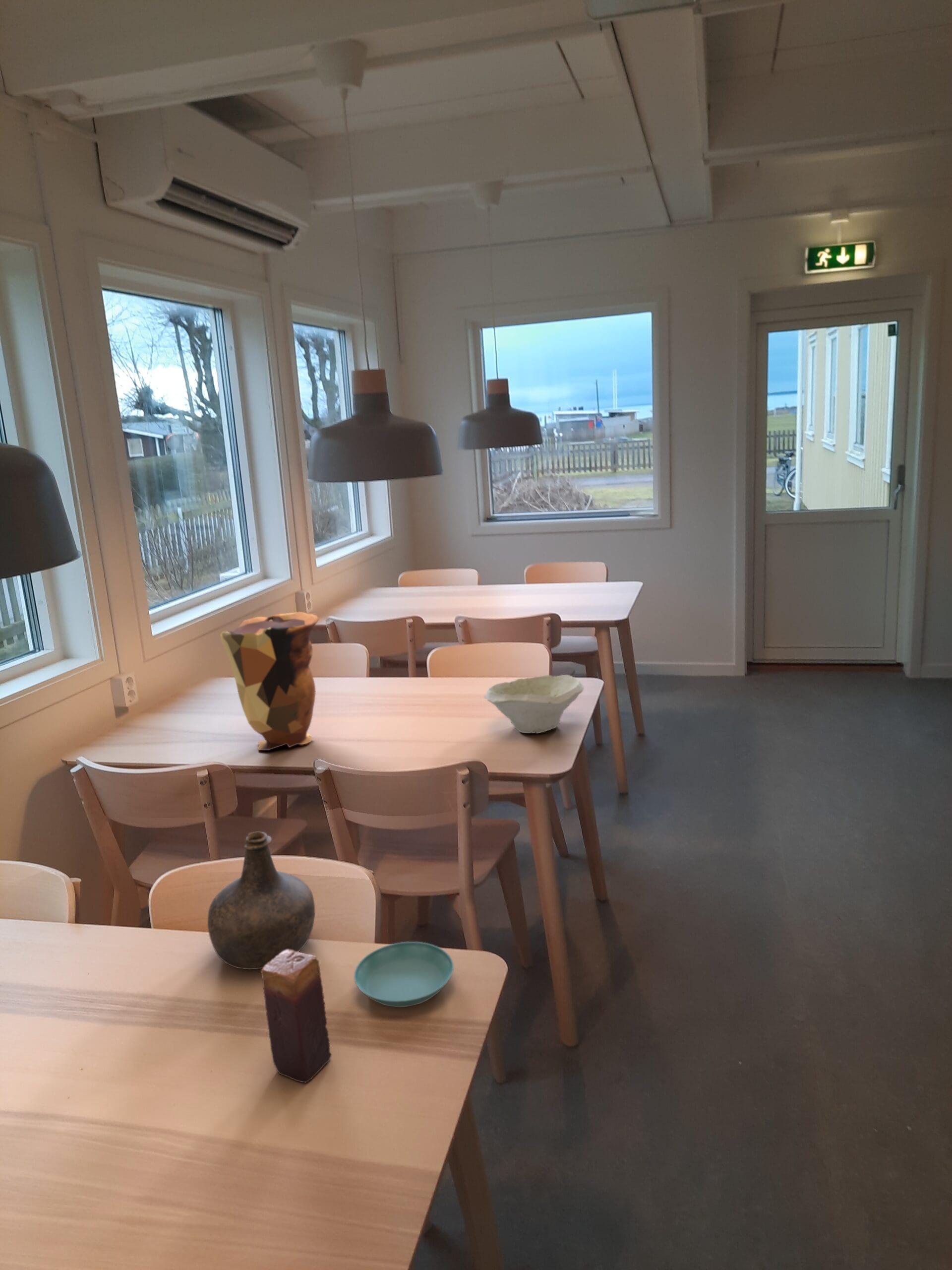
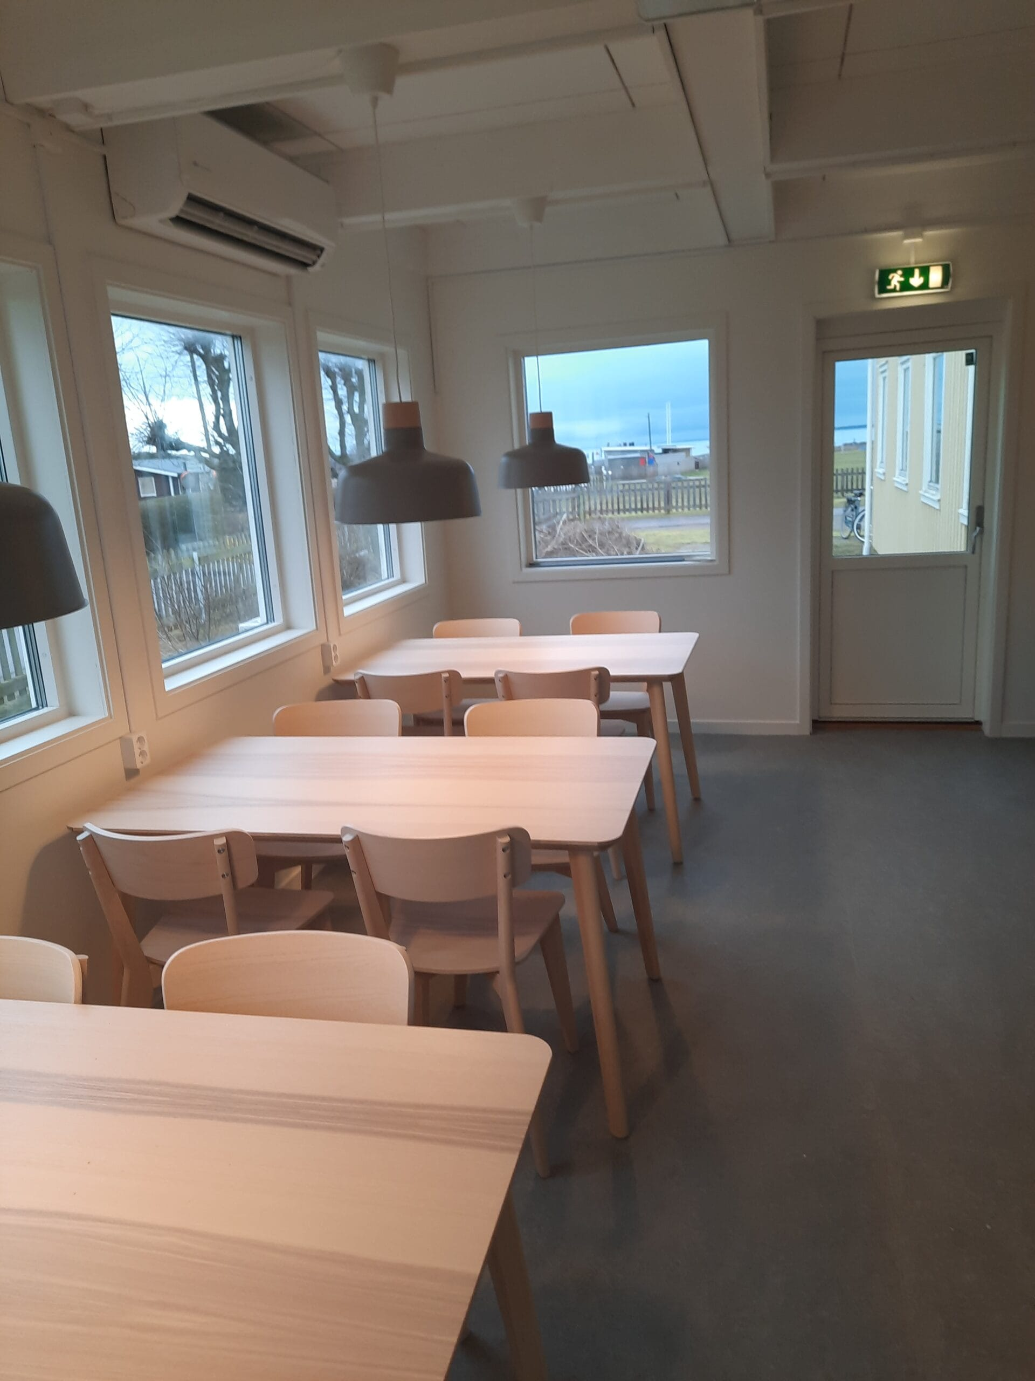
- bowl [483,674,585,734]
- bottle [207,831,315,970]
- decorative vase [220,612,320,751]
- saucer [354,941,454,1008]
- candle [260,949,332,1083]
